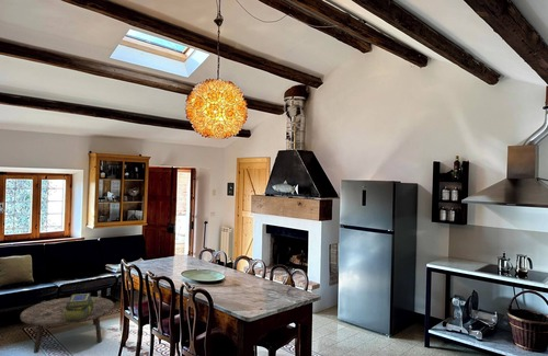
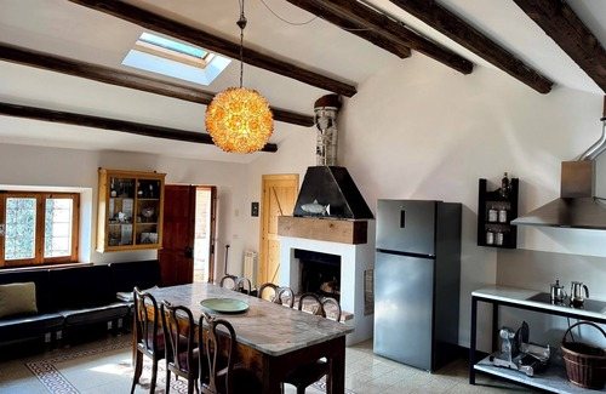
- stack of books [64,292,95,321]
- coffee table [19,296,115,355]
